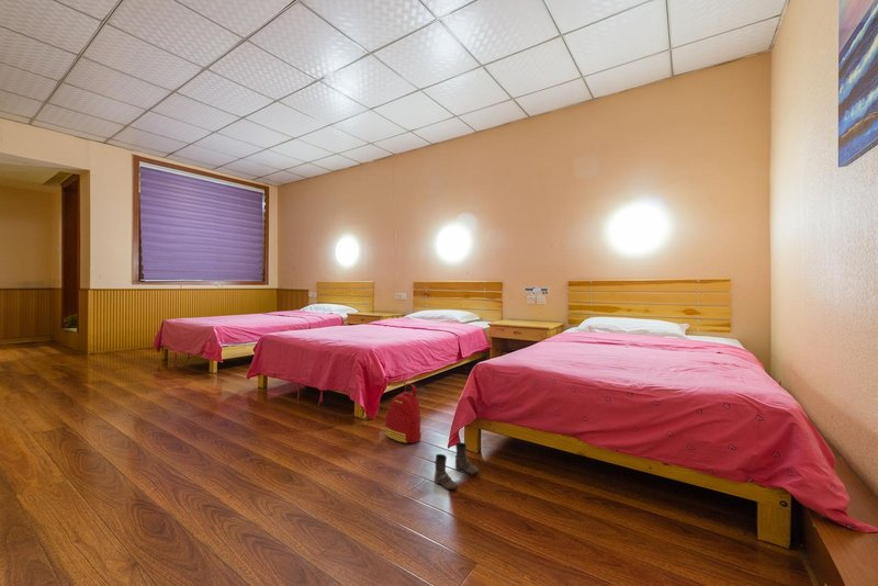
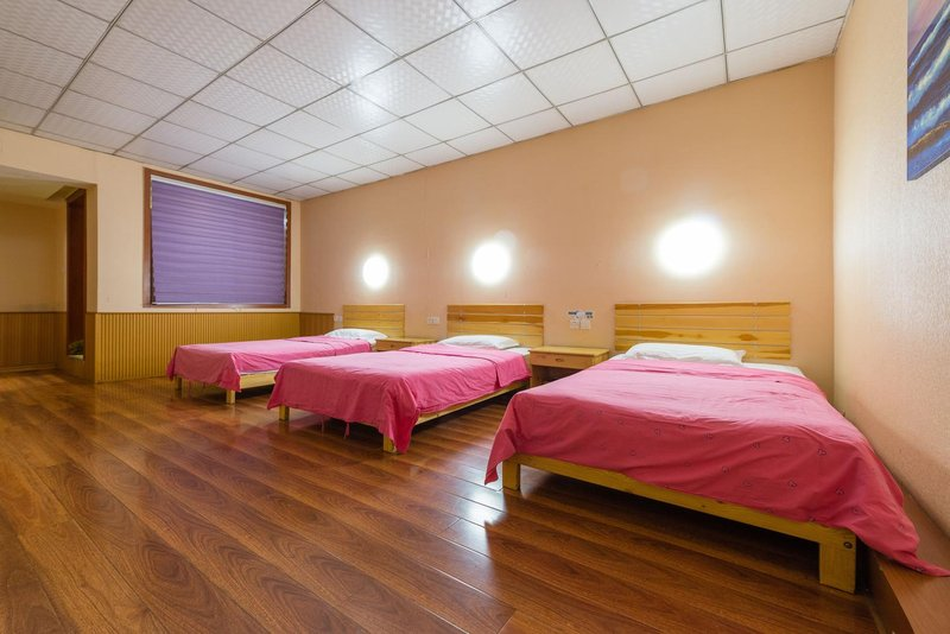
- boots [434,441,481,492]
- backpack [384,382,423,444]
